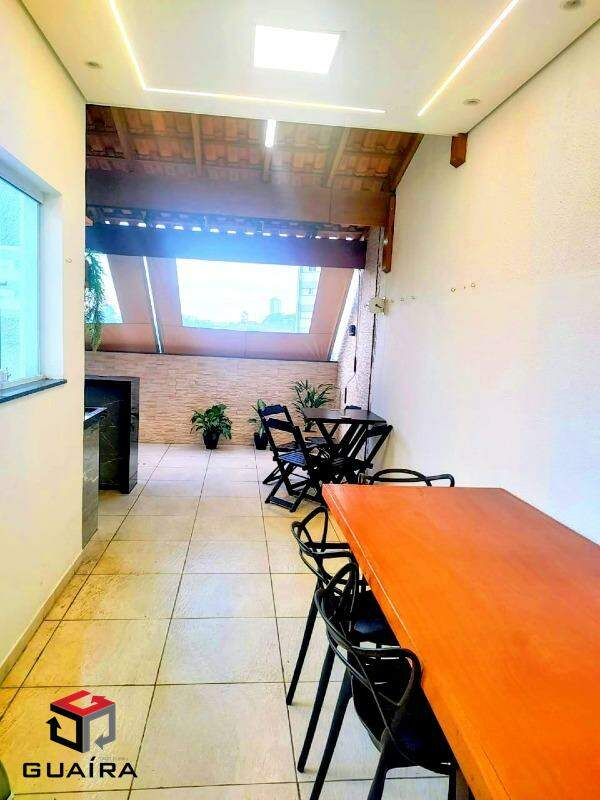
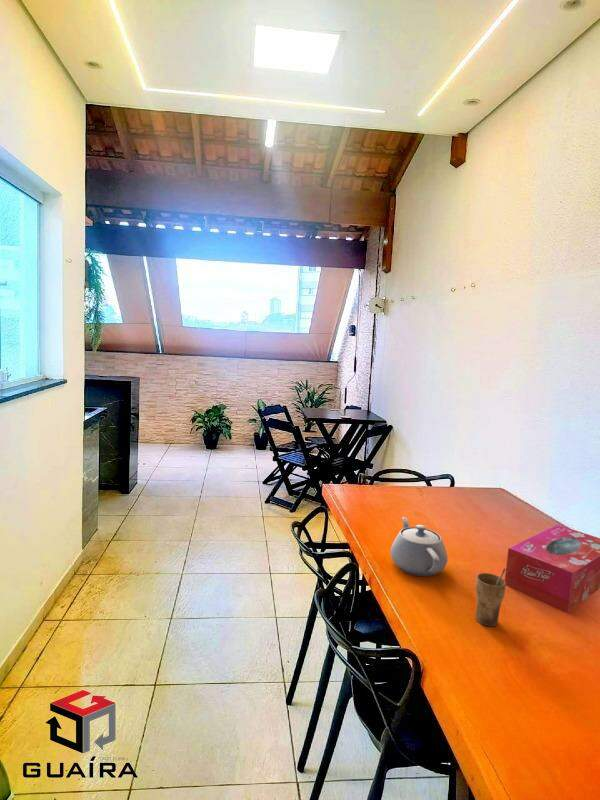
+ teapot [389,516,448,578]
+ tissue box [504,524,600,614]
+ cup [475,567,507,627]
